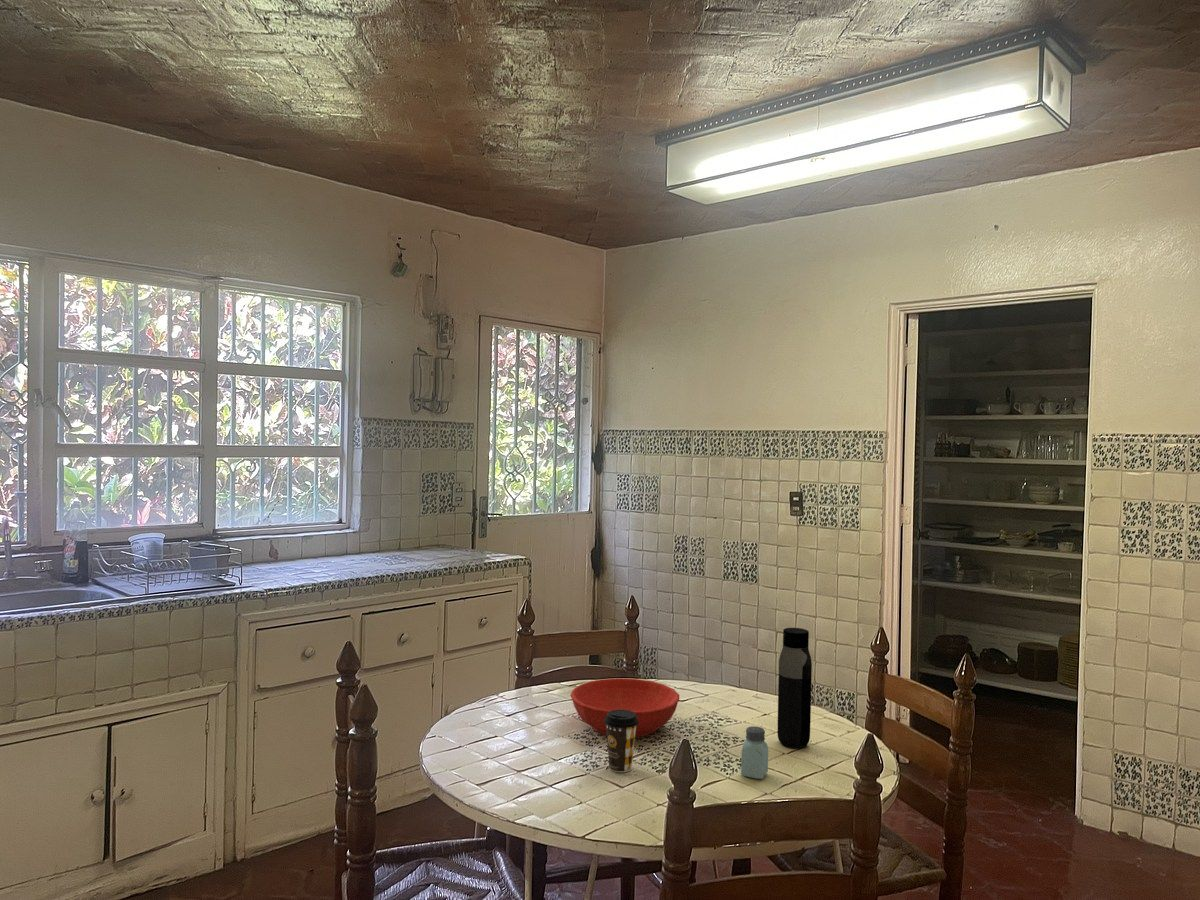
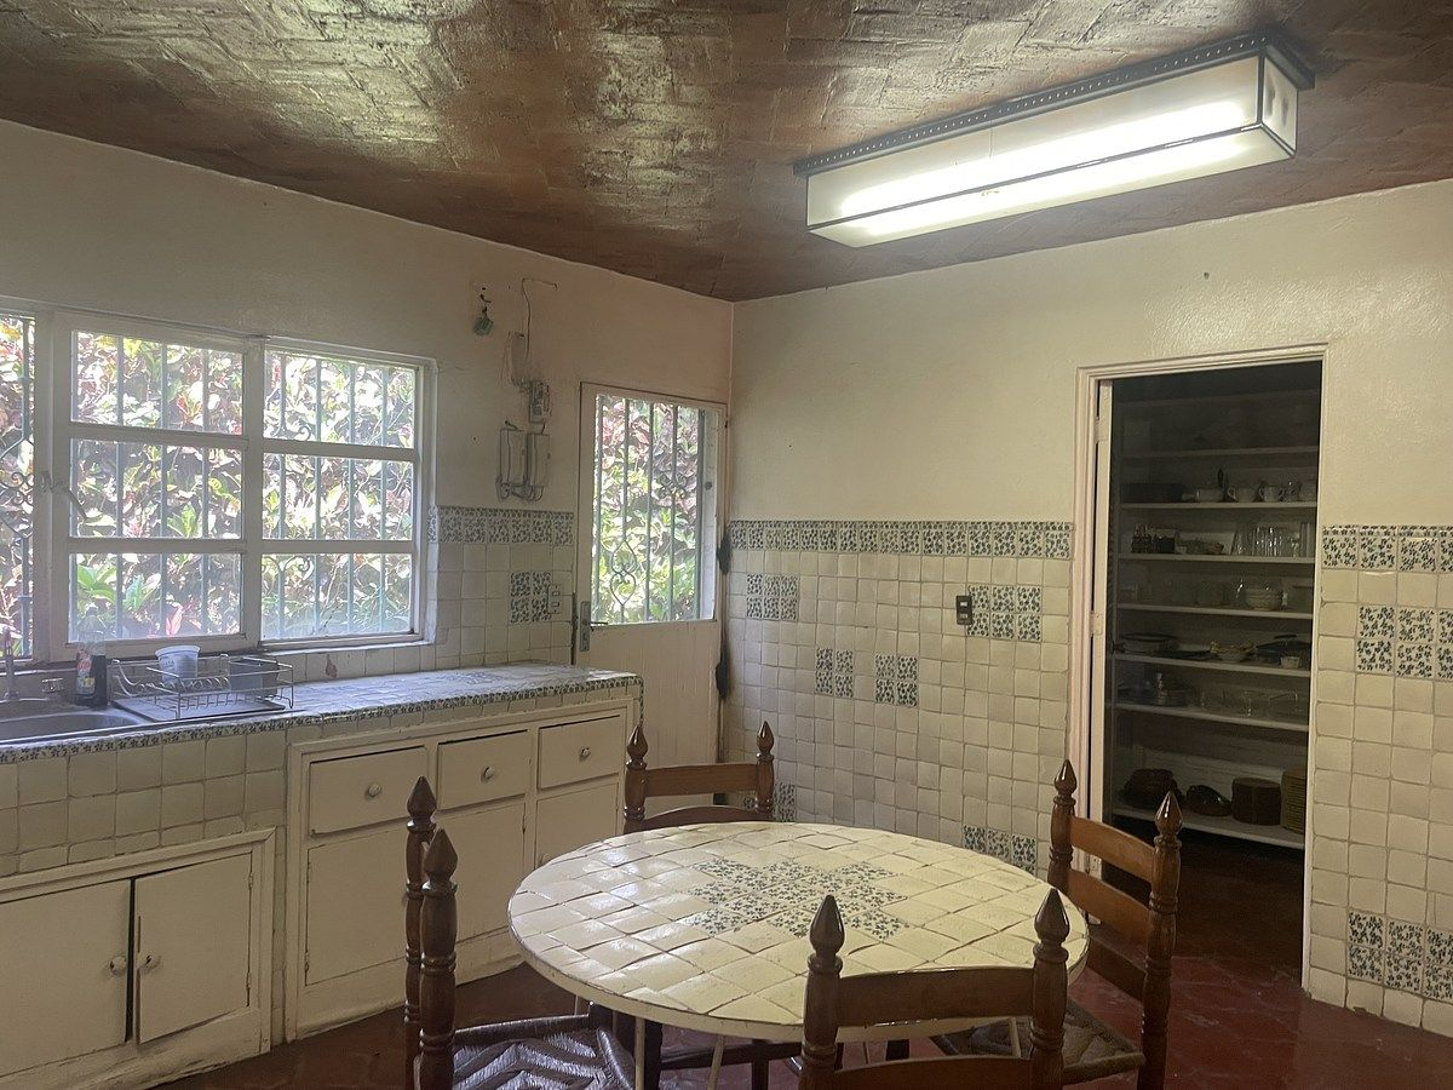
- bowl [569,677,680,738]
- coffee cup [604,710,639,773]
- water bottle [777,627,813,749]
- saltshaker [740,725,769,780]
